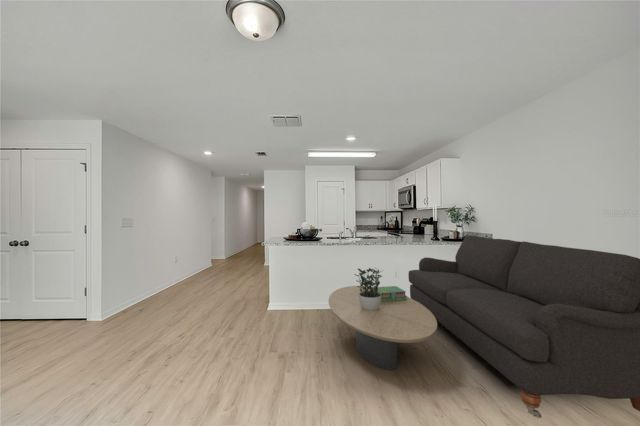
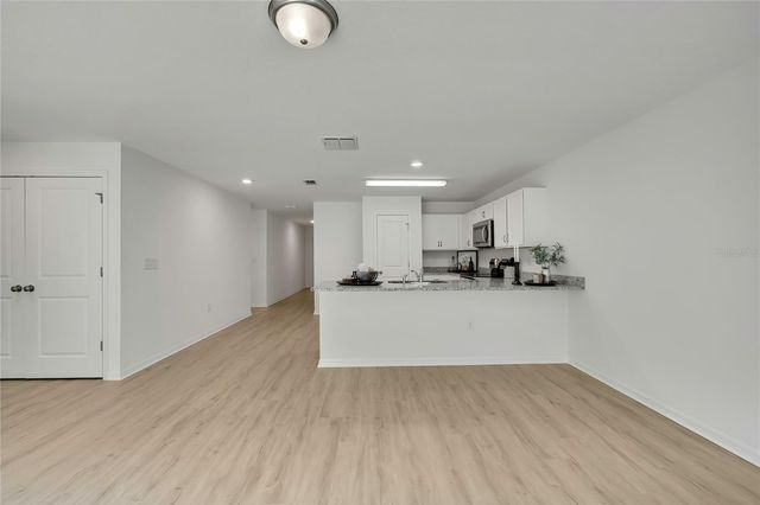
- stack of books [372,285,408,302]
- potted plant [353,266,385,311]
- sofa [407,234,640,419]
- coffee table [328,285,438,371]
